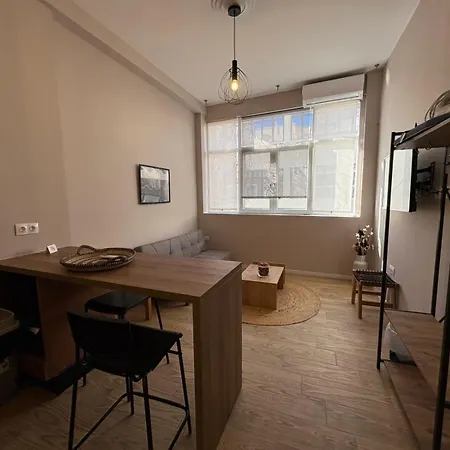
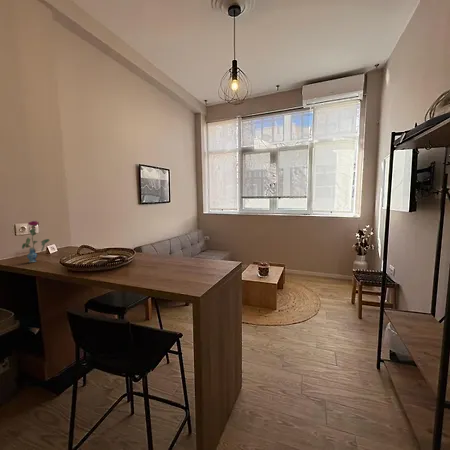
+ vase [21,220,50,264]
